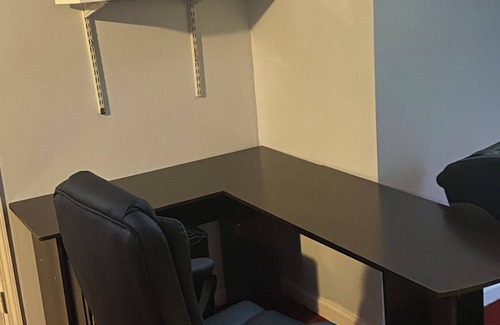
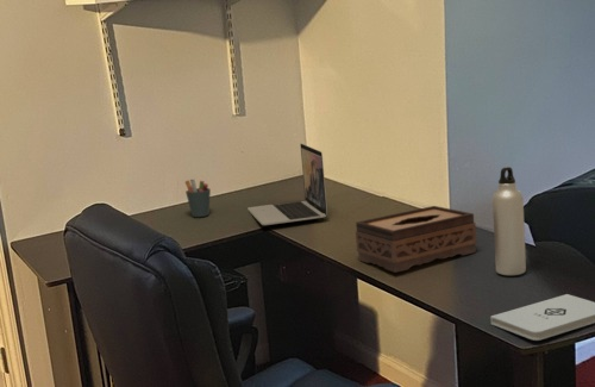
+ notepad [489,293,595,342]
+ pen holder [184,177,212,218]
+ water bottle [491,166,527,276]
+ laptop [246,143,328,226]
+ tissue box [355,205,477,274]
